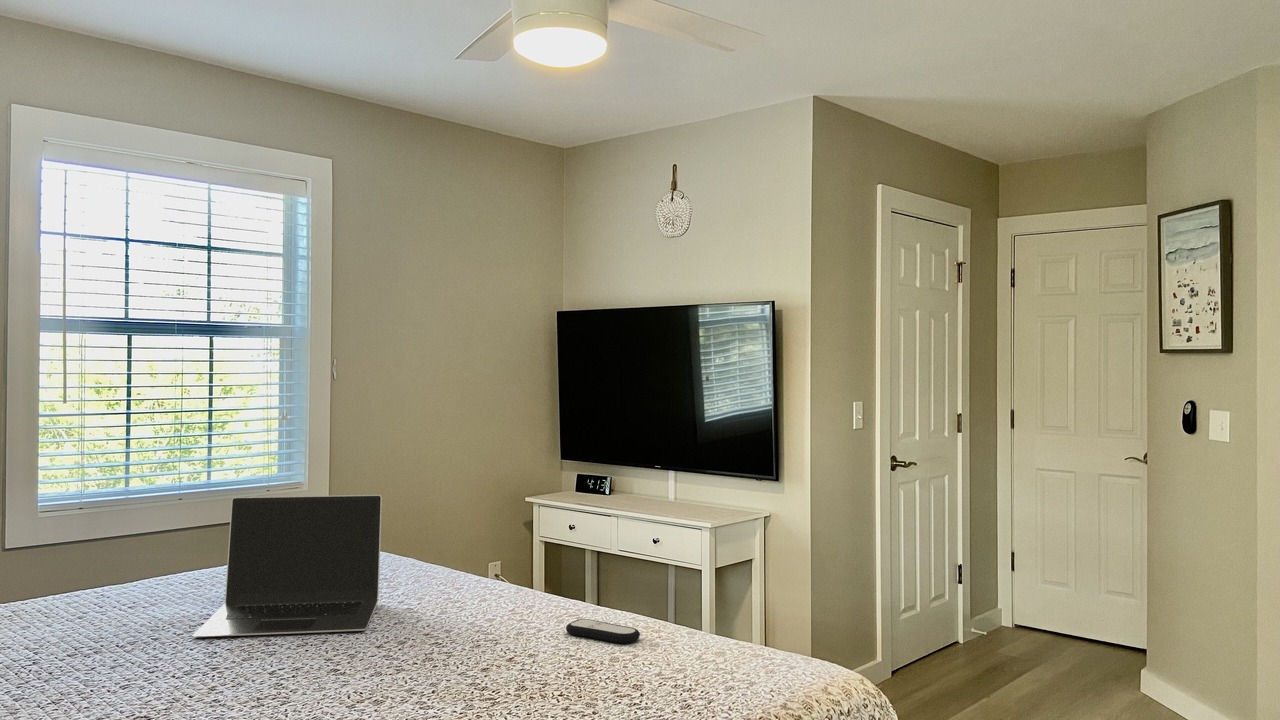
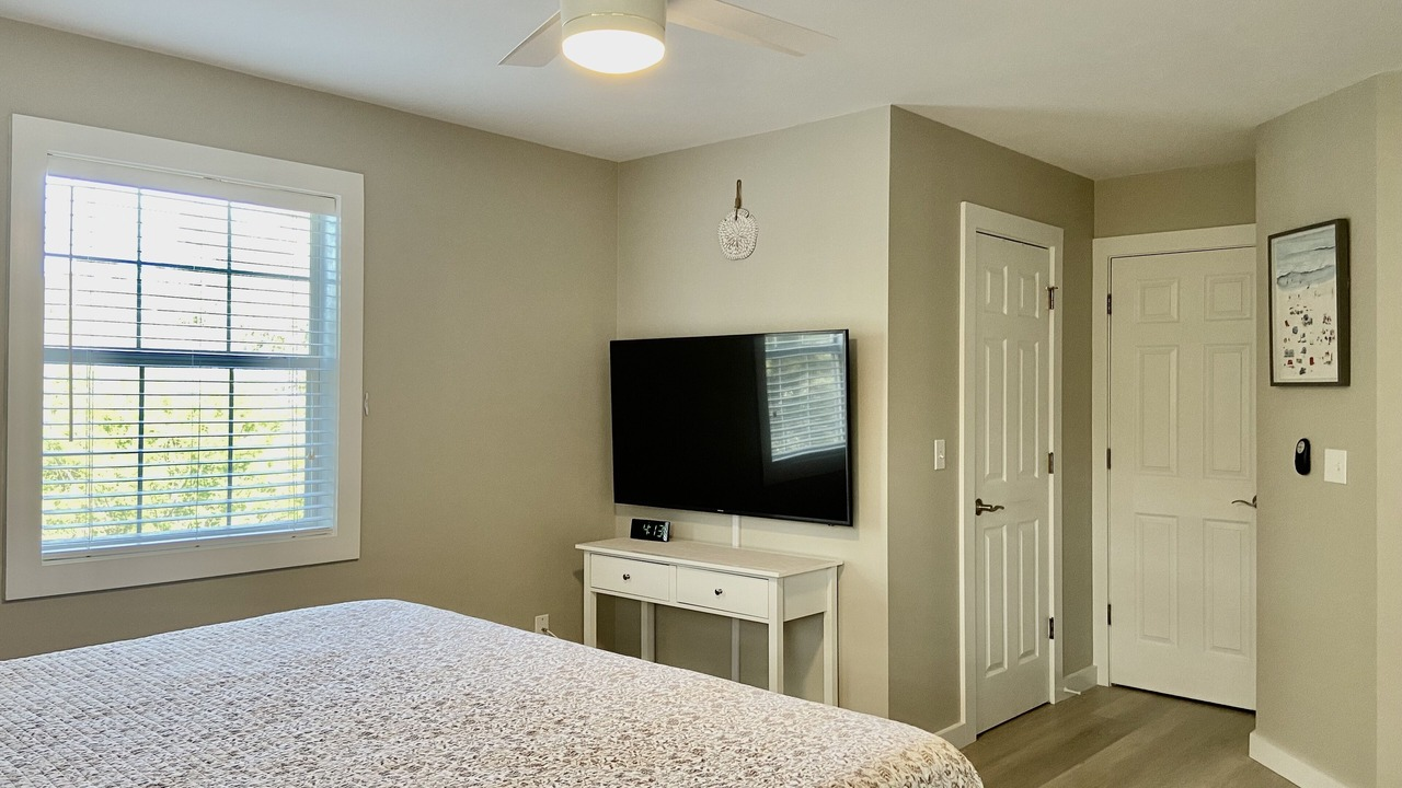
- laptop [192,494,383,638]
- remote control [565,618,641,644]
